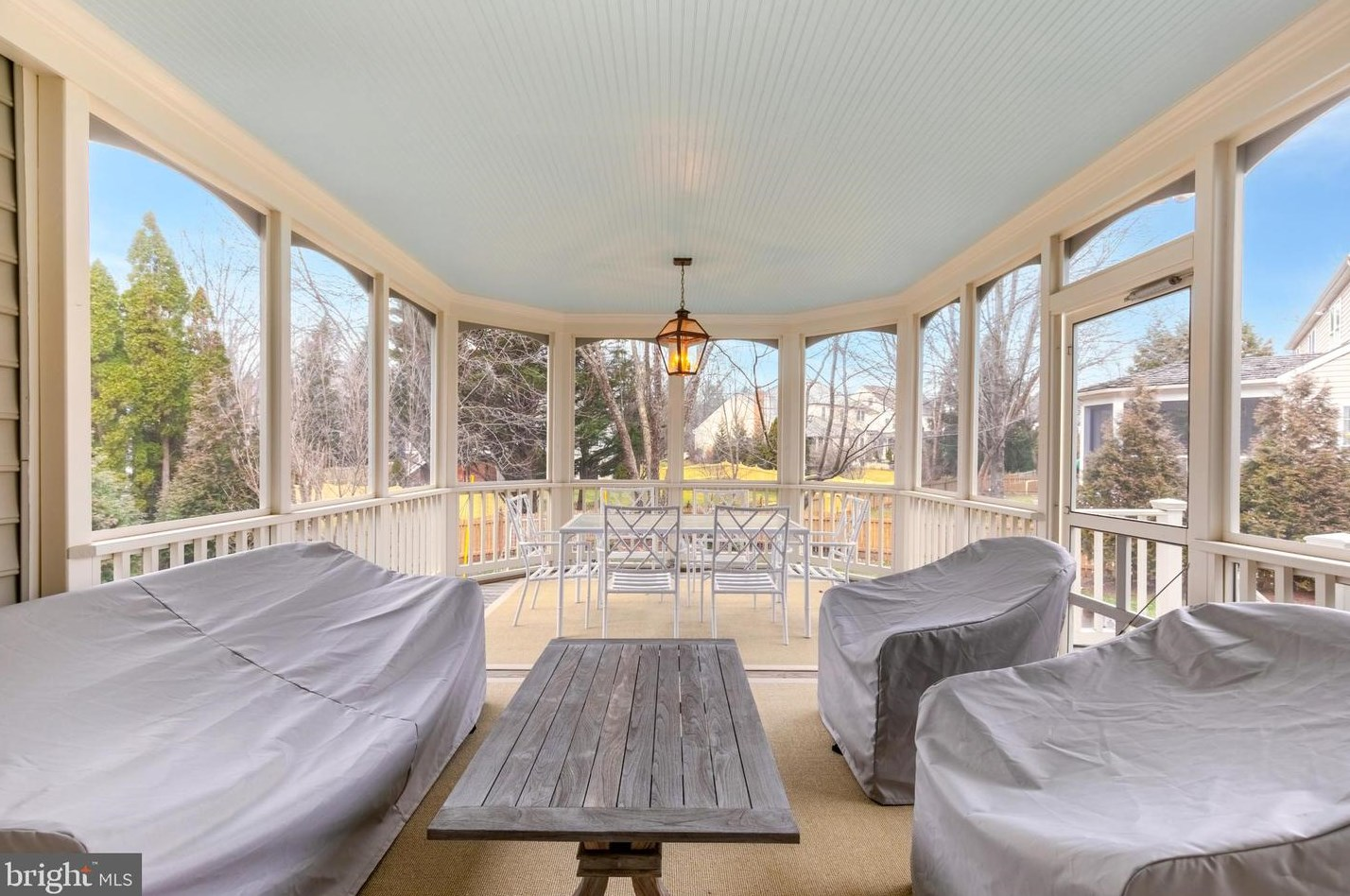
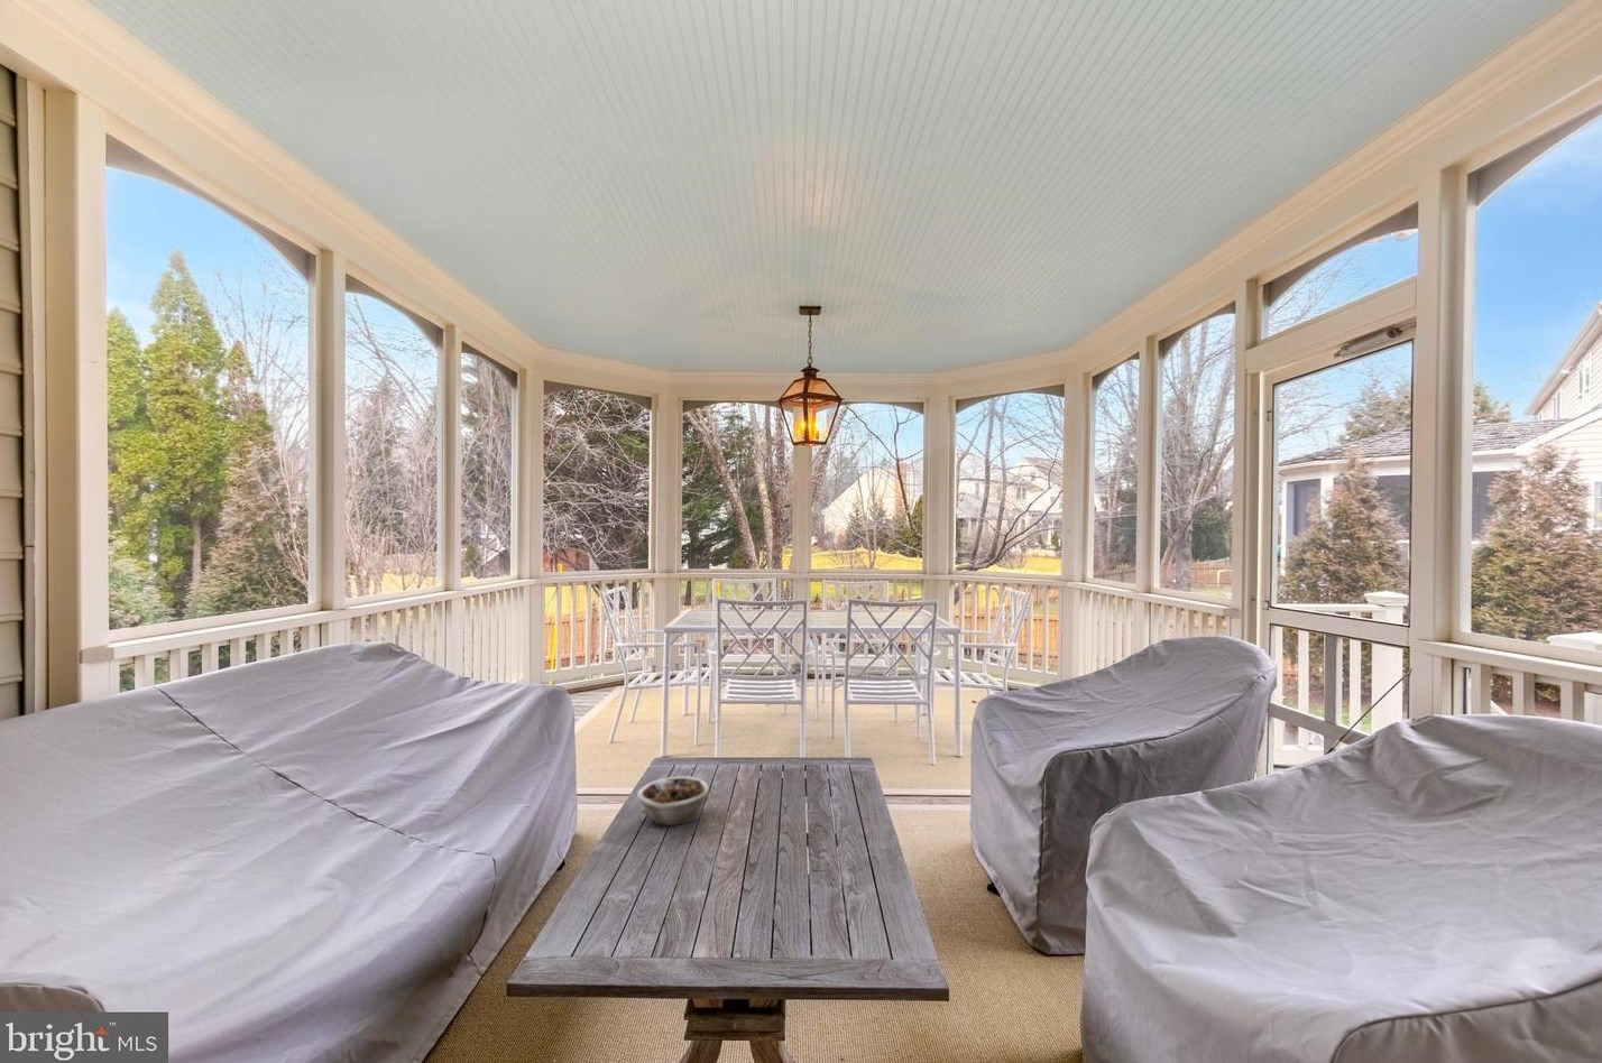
+ succulent planter [636,775,710,827]
